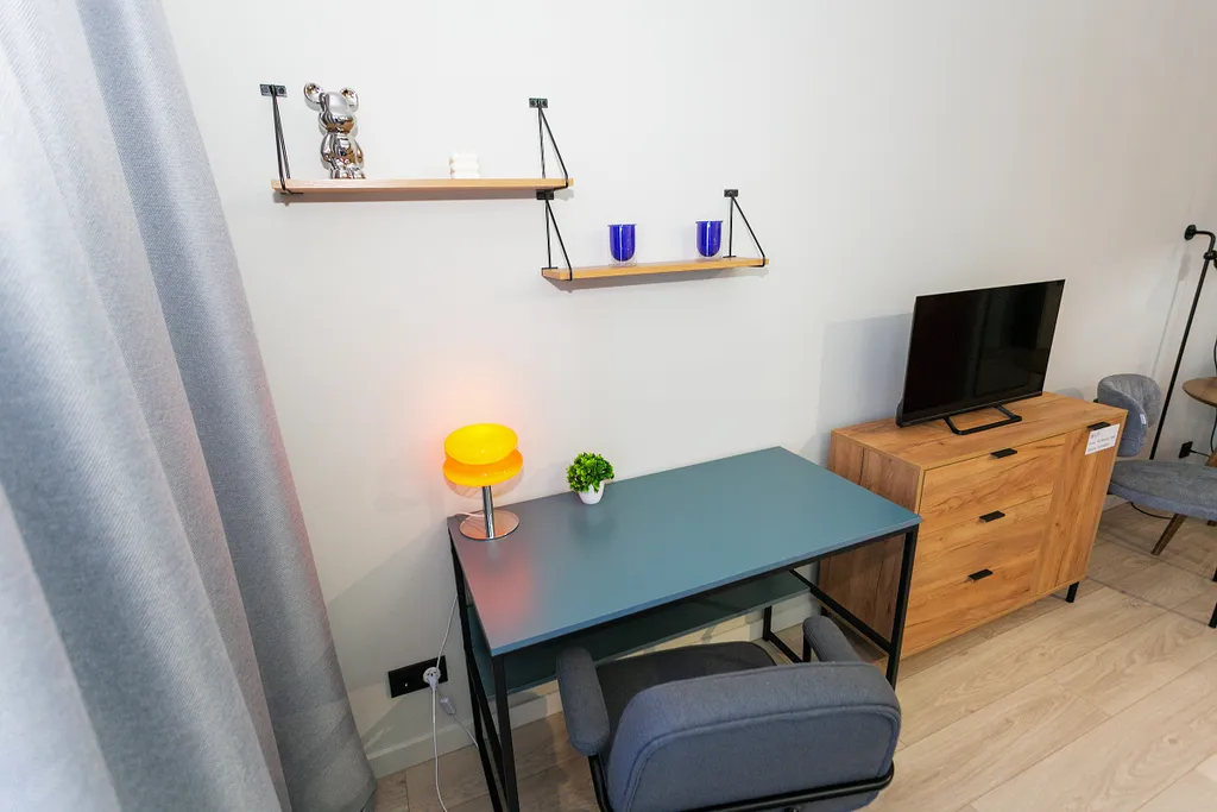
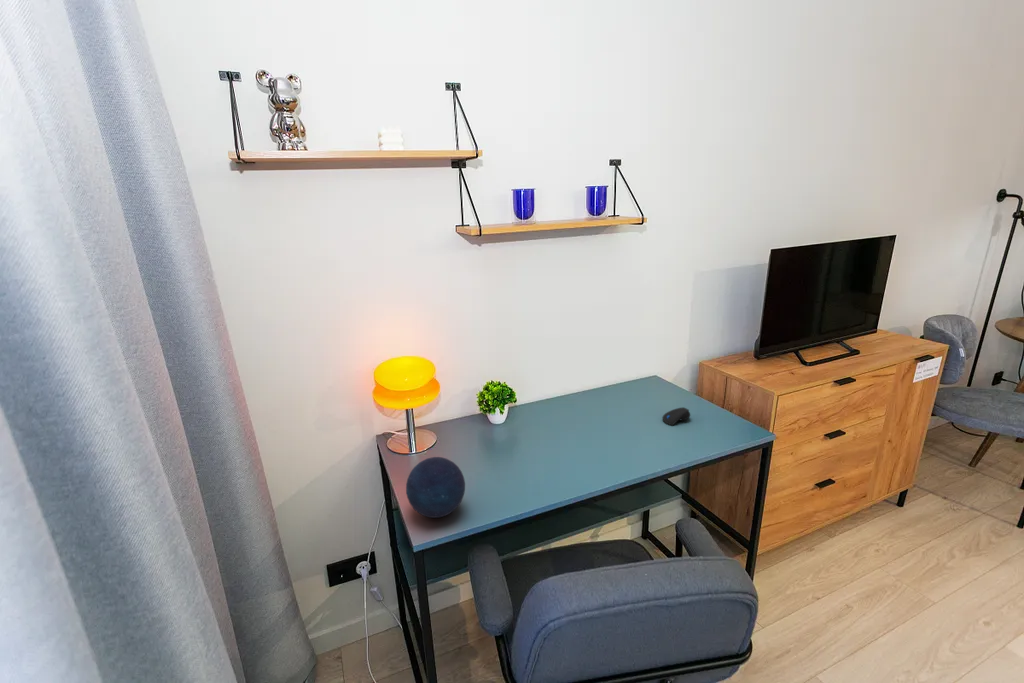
+ computer mouse [661,406,691,426]
+ decorative orb [405,456,466,519]
